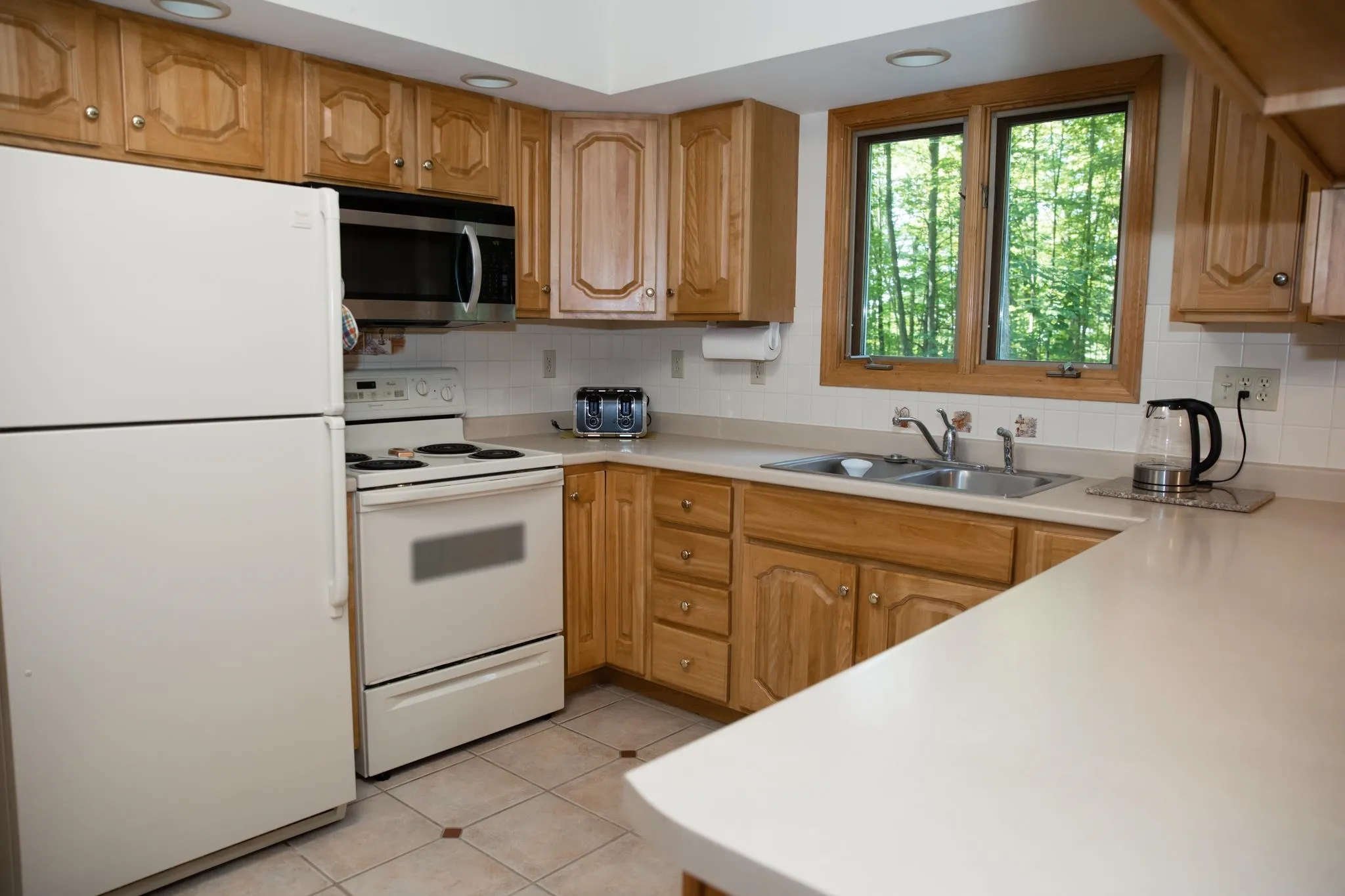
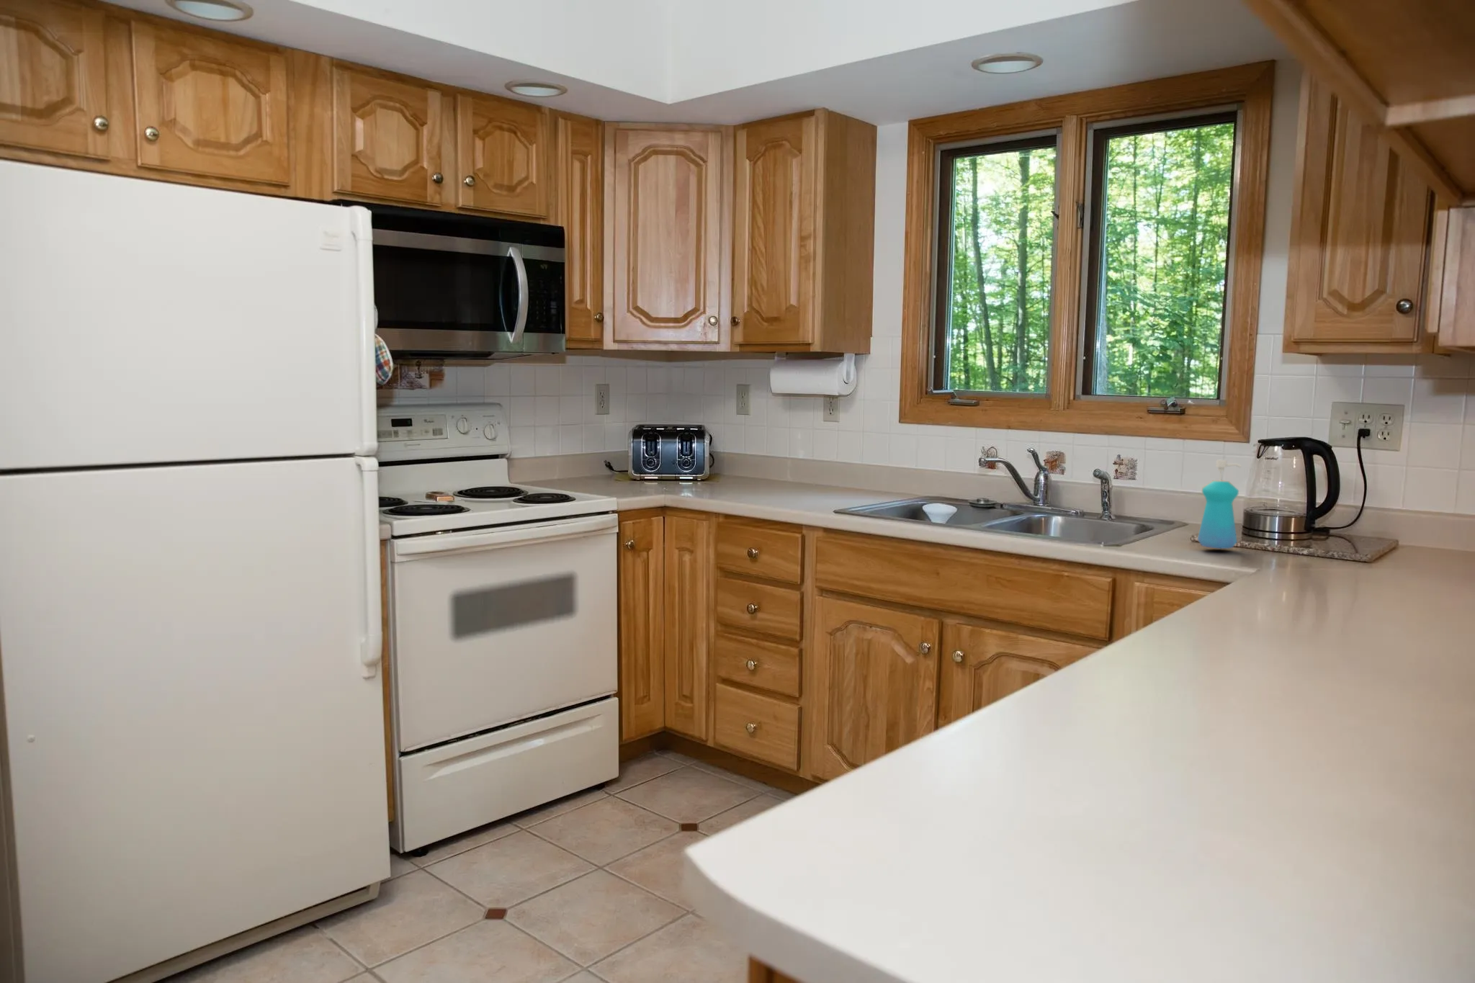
+ soap dispenser [1196,460,1243,550]
